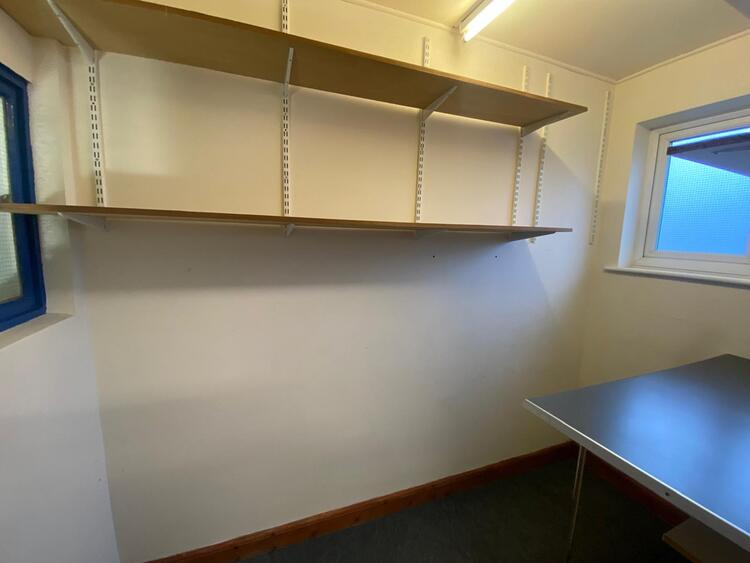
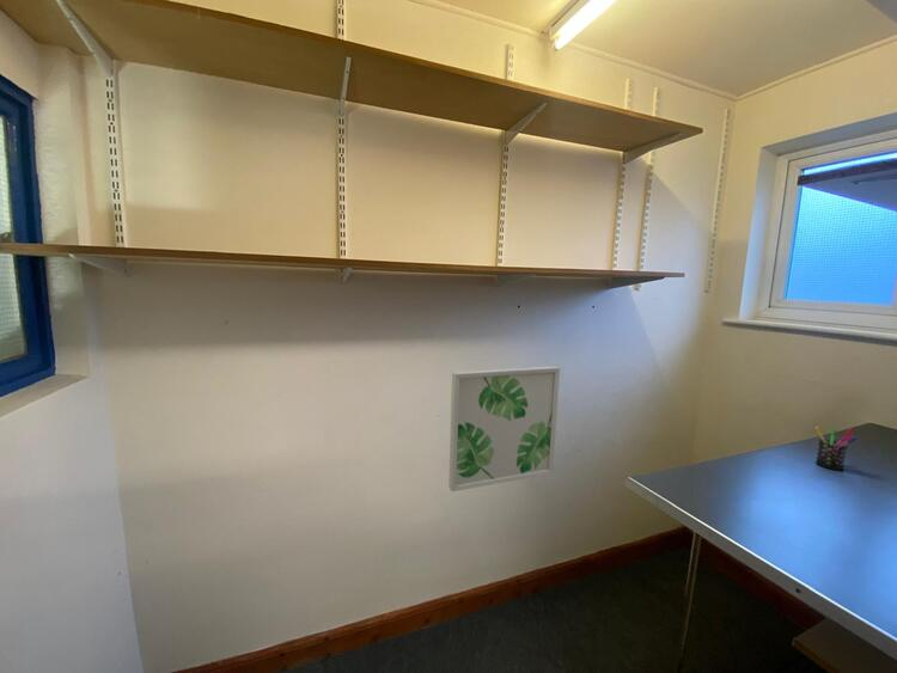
+ pen holder [814,426,858,471]
+ wall art [447,365,561,492]
